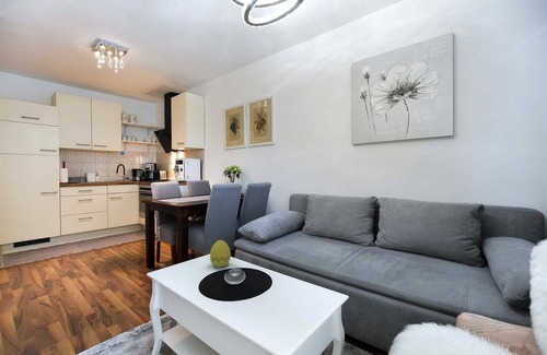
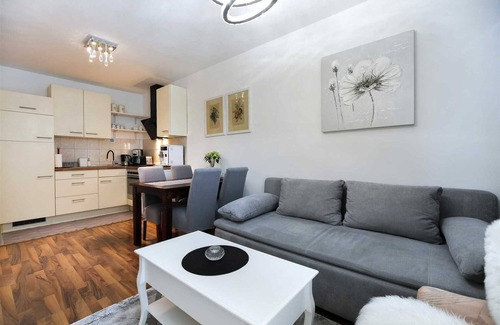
- decorative egg [209,239,232,269]
